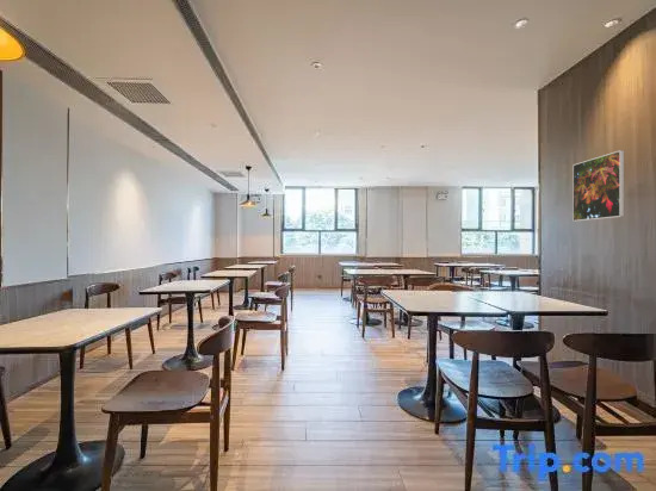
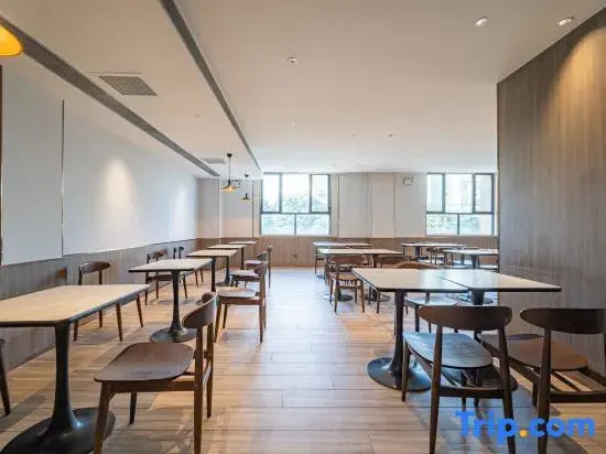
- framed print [571,149,625,222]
